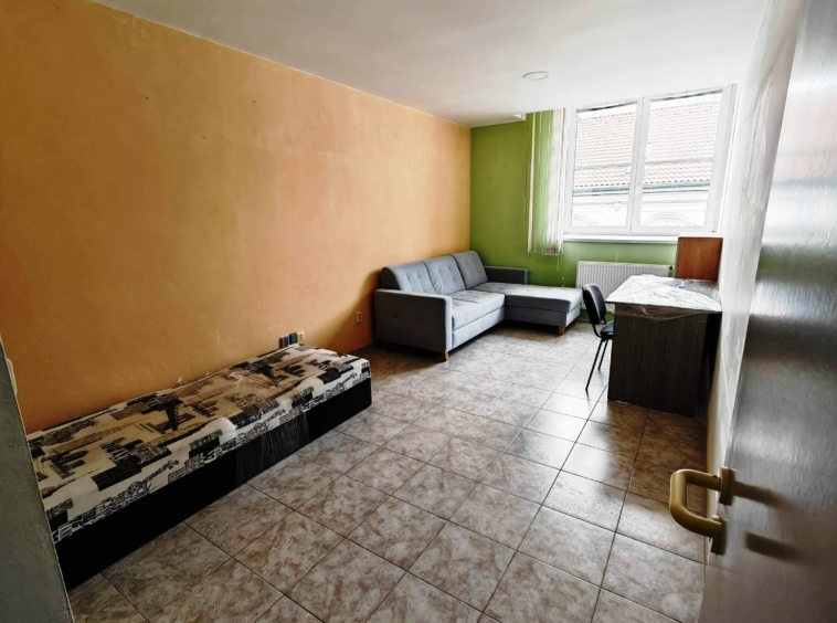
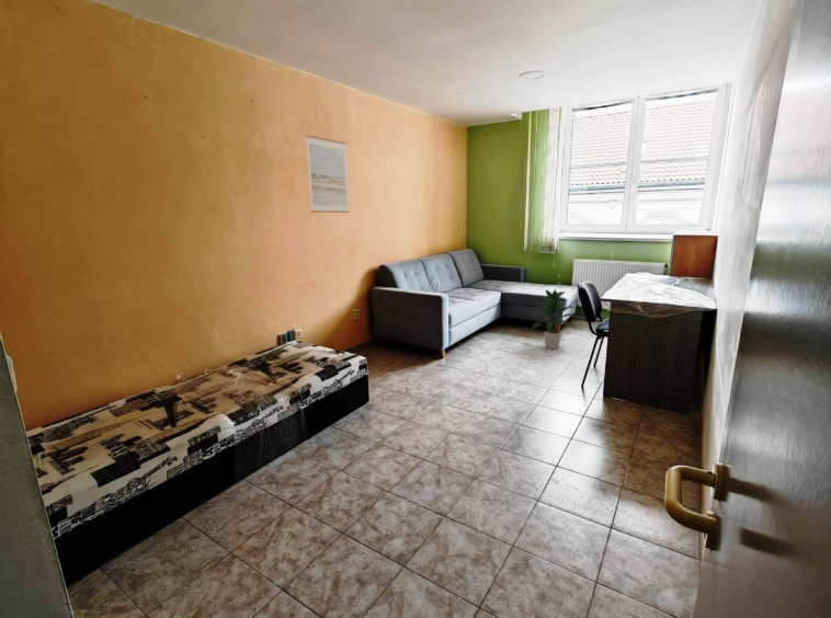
+ wall art [305,134,351,214]
+ indoor plant [532,288,578,351]
